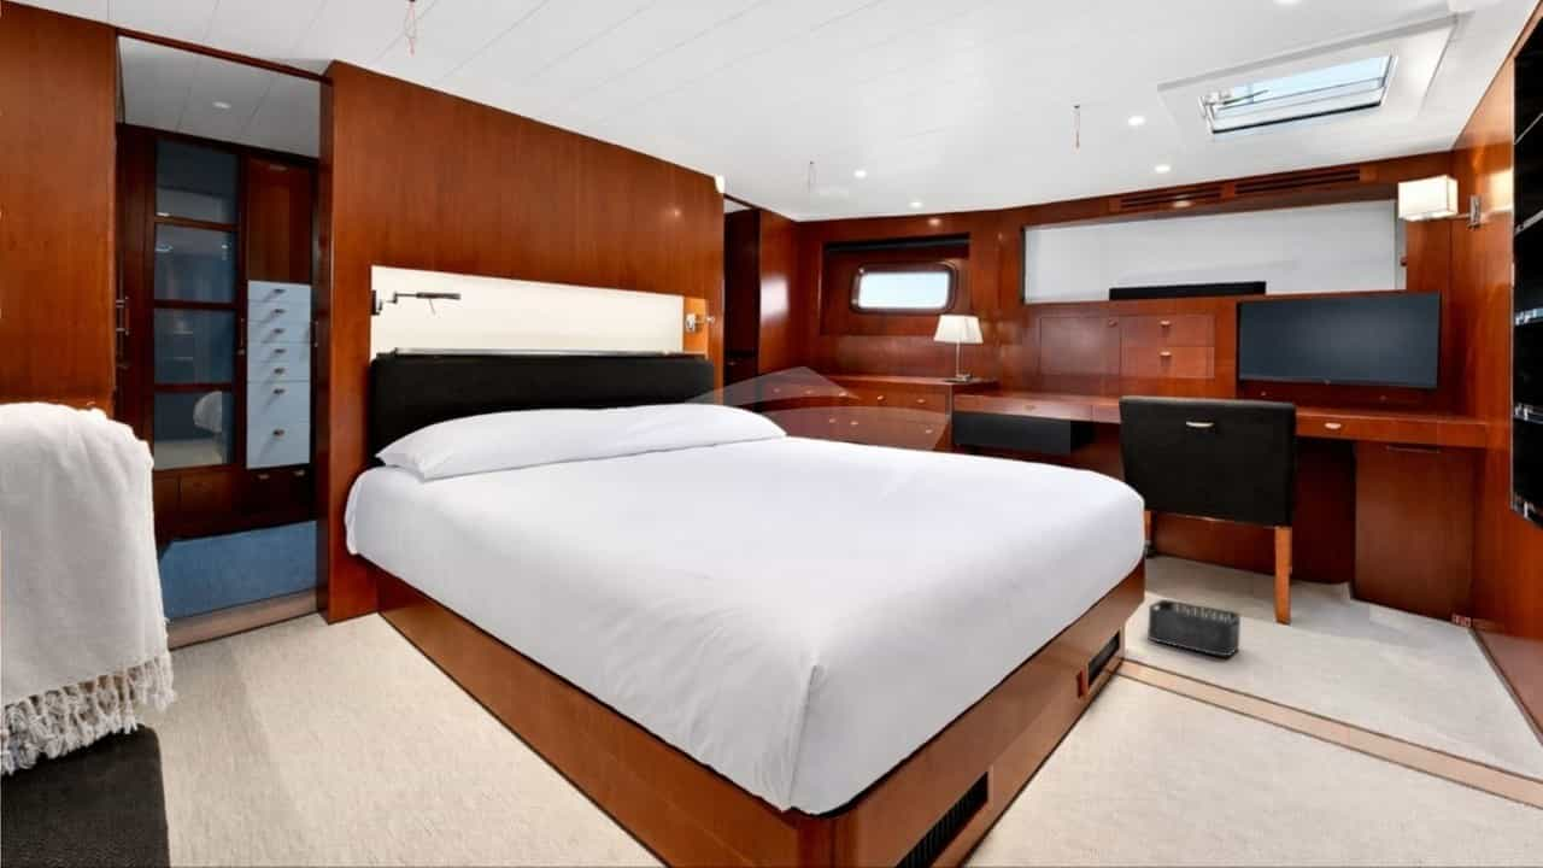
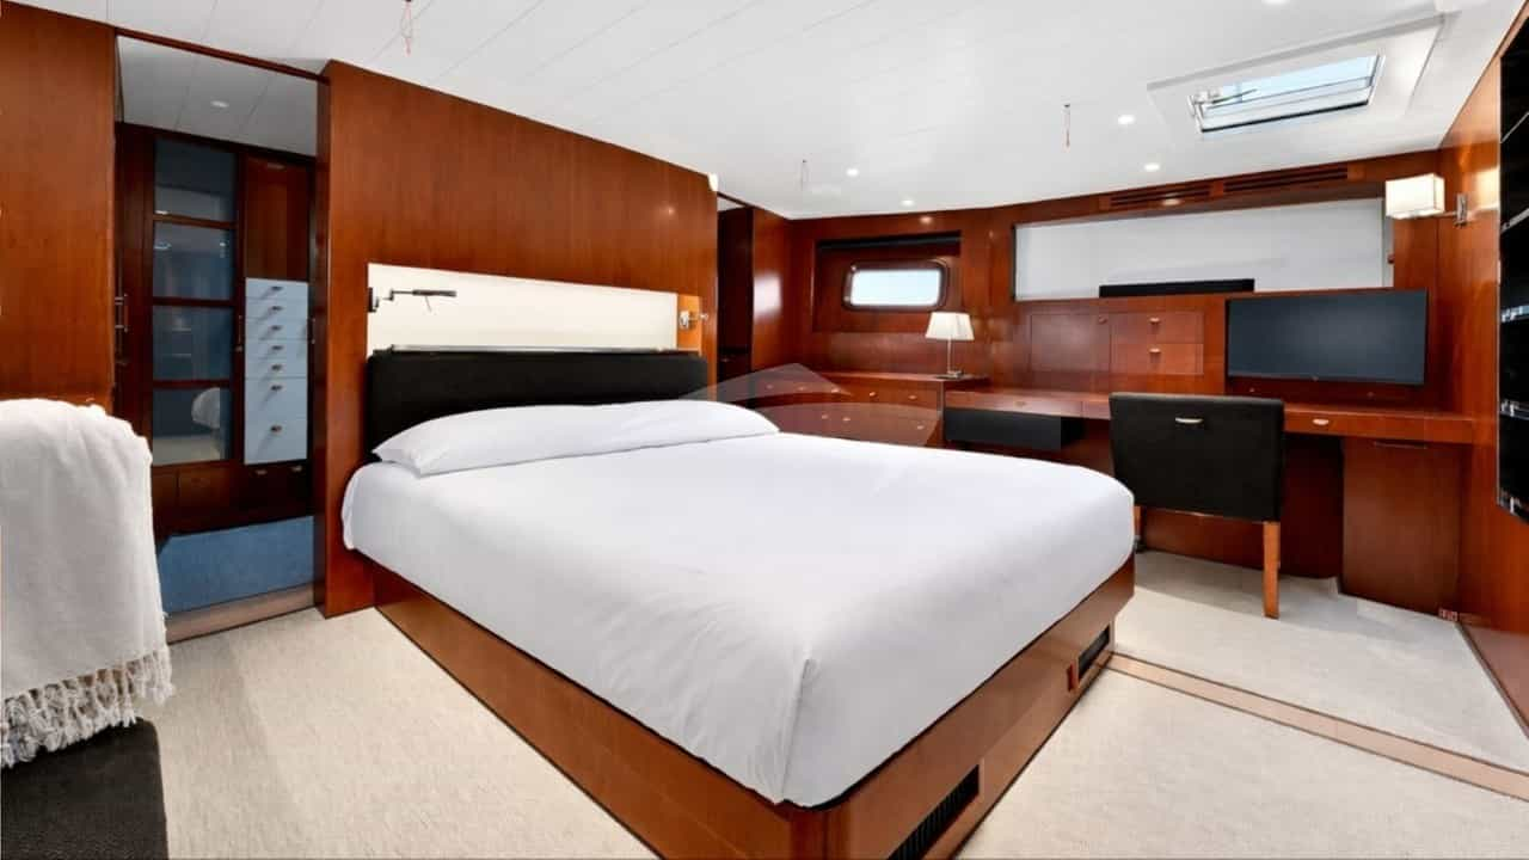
- storage bin [1146,598,1242,657]
